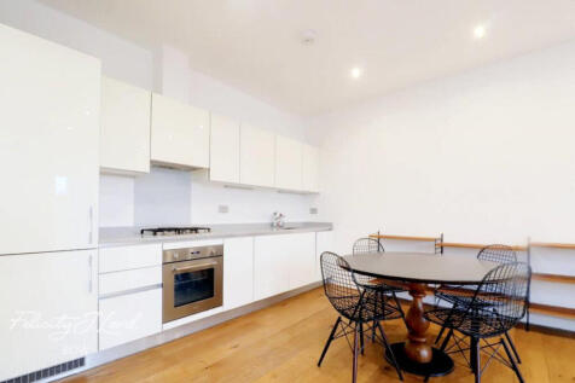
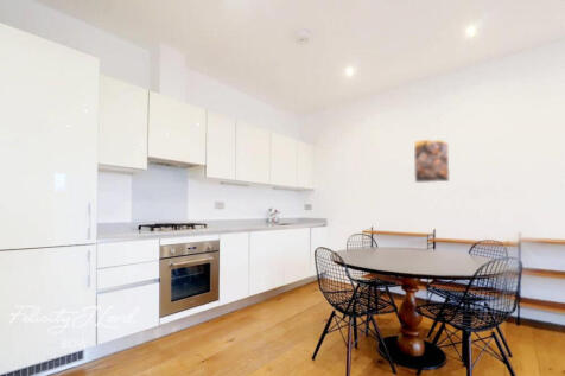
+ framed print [413,135,451,184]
